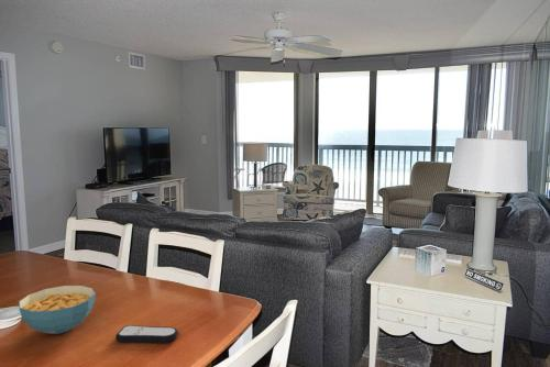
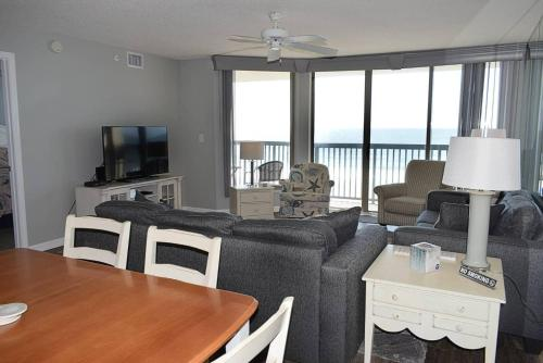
- remote control [114,324,179,344]
- cereal bowl [18,285,97,335]
